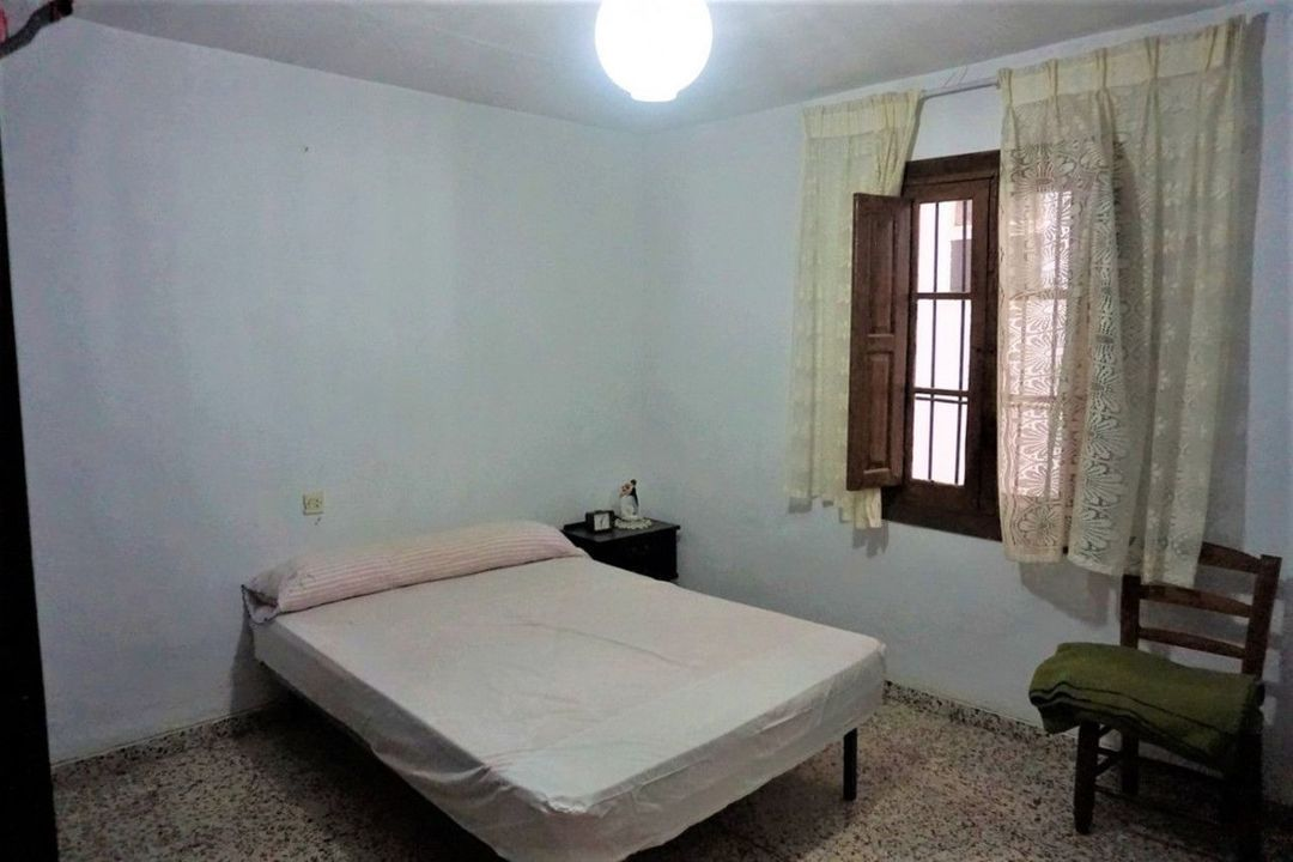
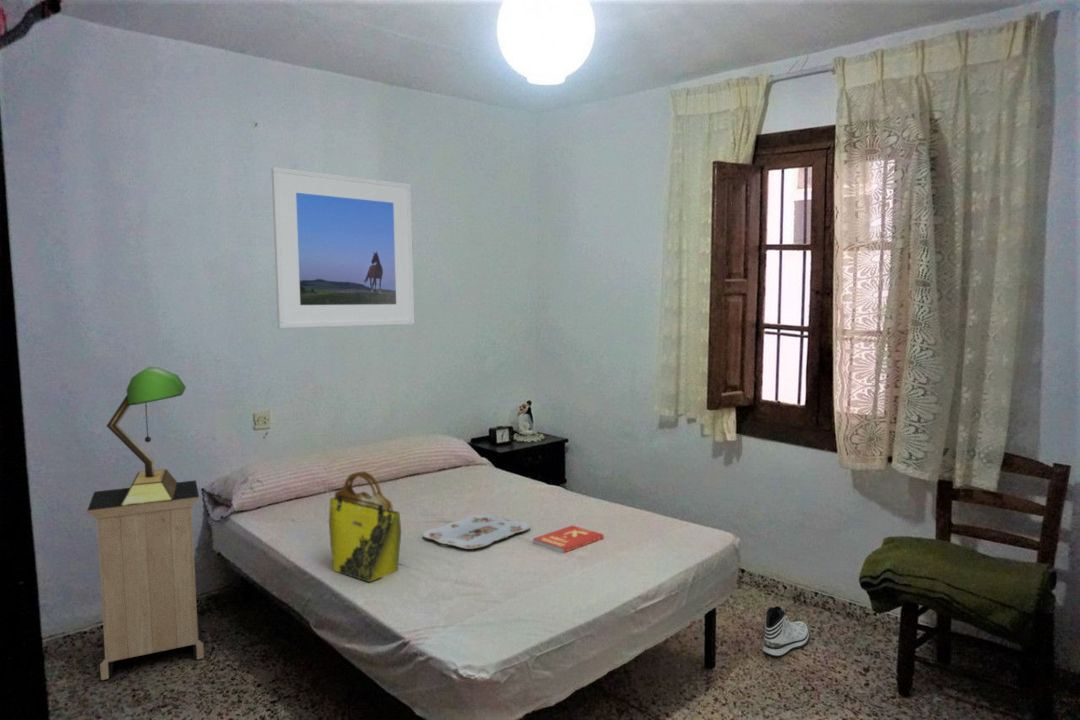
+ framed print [270,166,415,329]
+ book [532,525,605,554]
+ tote bag [328,470,402,583]
+ nightstand [86,479,205,681]
+ table lamp [106,366,187,506]
+ sneaker [762,605,810,658]
+ serving tray [422,514,531,550]
